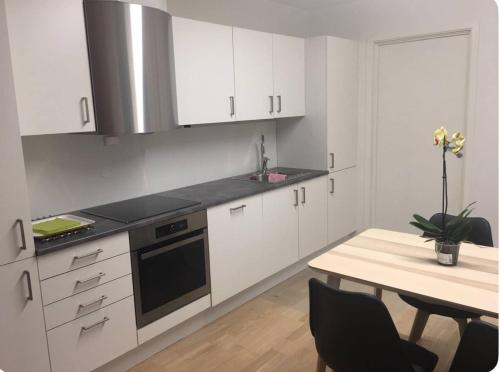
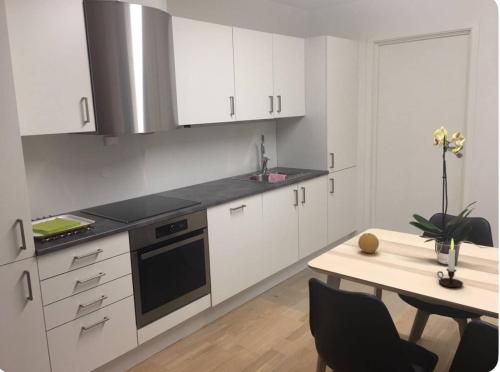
+ candle [436,237,464,288]
+ fruit [357,232,380,254]
